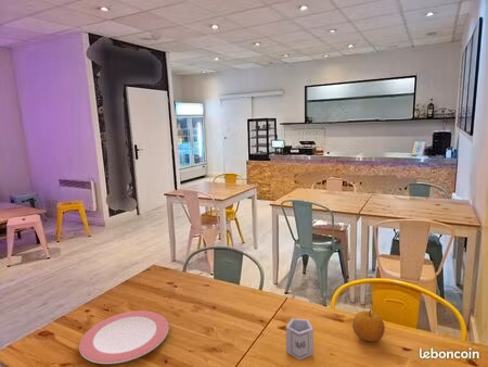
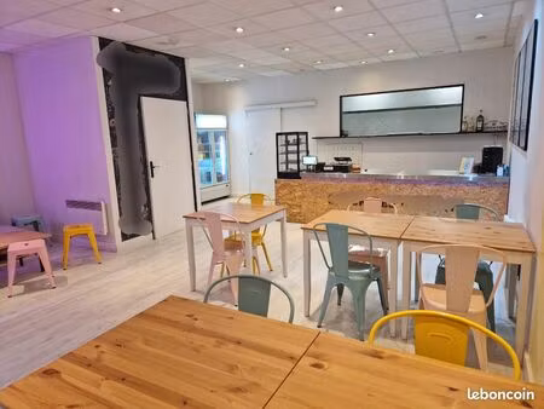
- cup [285,317,314,360]
- fruit [351,308,386,343]
- plate [78,309,169,365]
